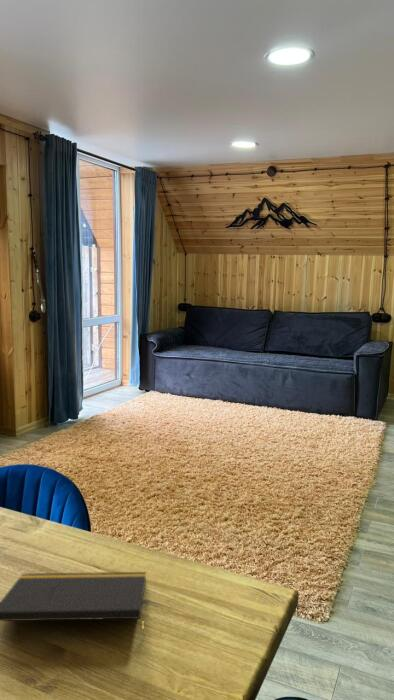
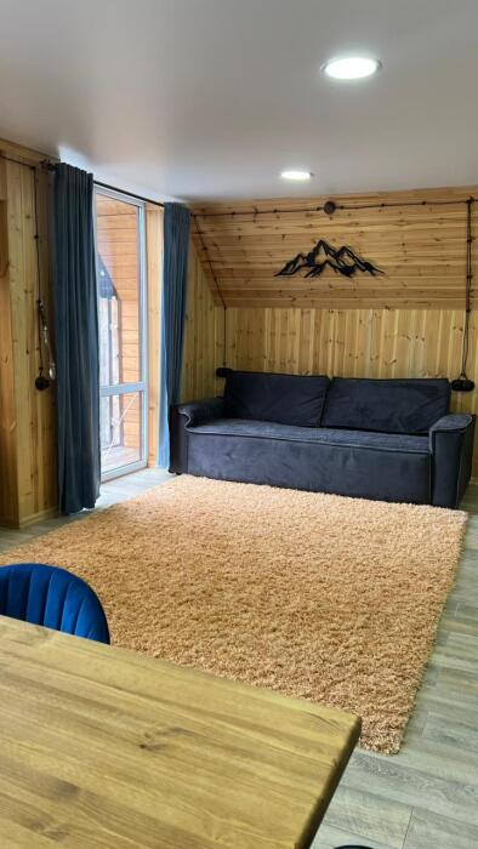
- notepad [0,571,147,638]
